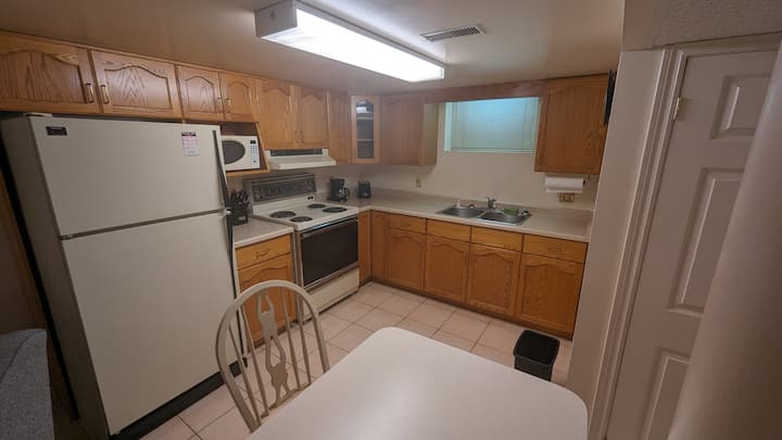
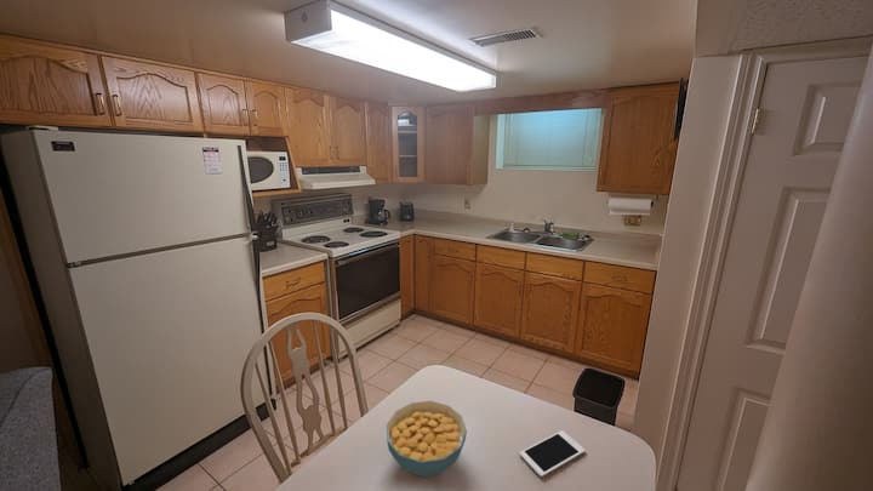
+ cereal bowl [386,400,468,478]
+ cell phone [519,429,587,479]
